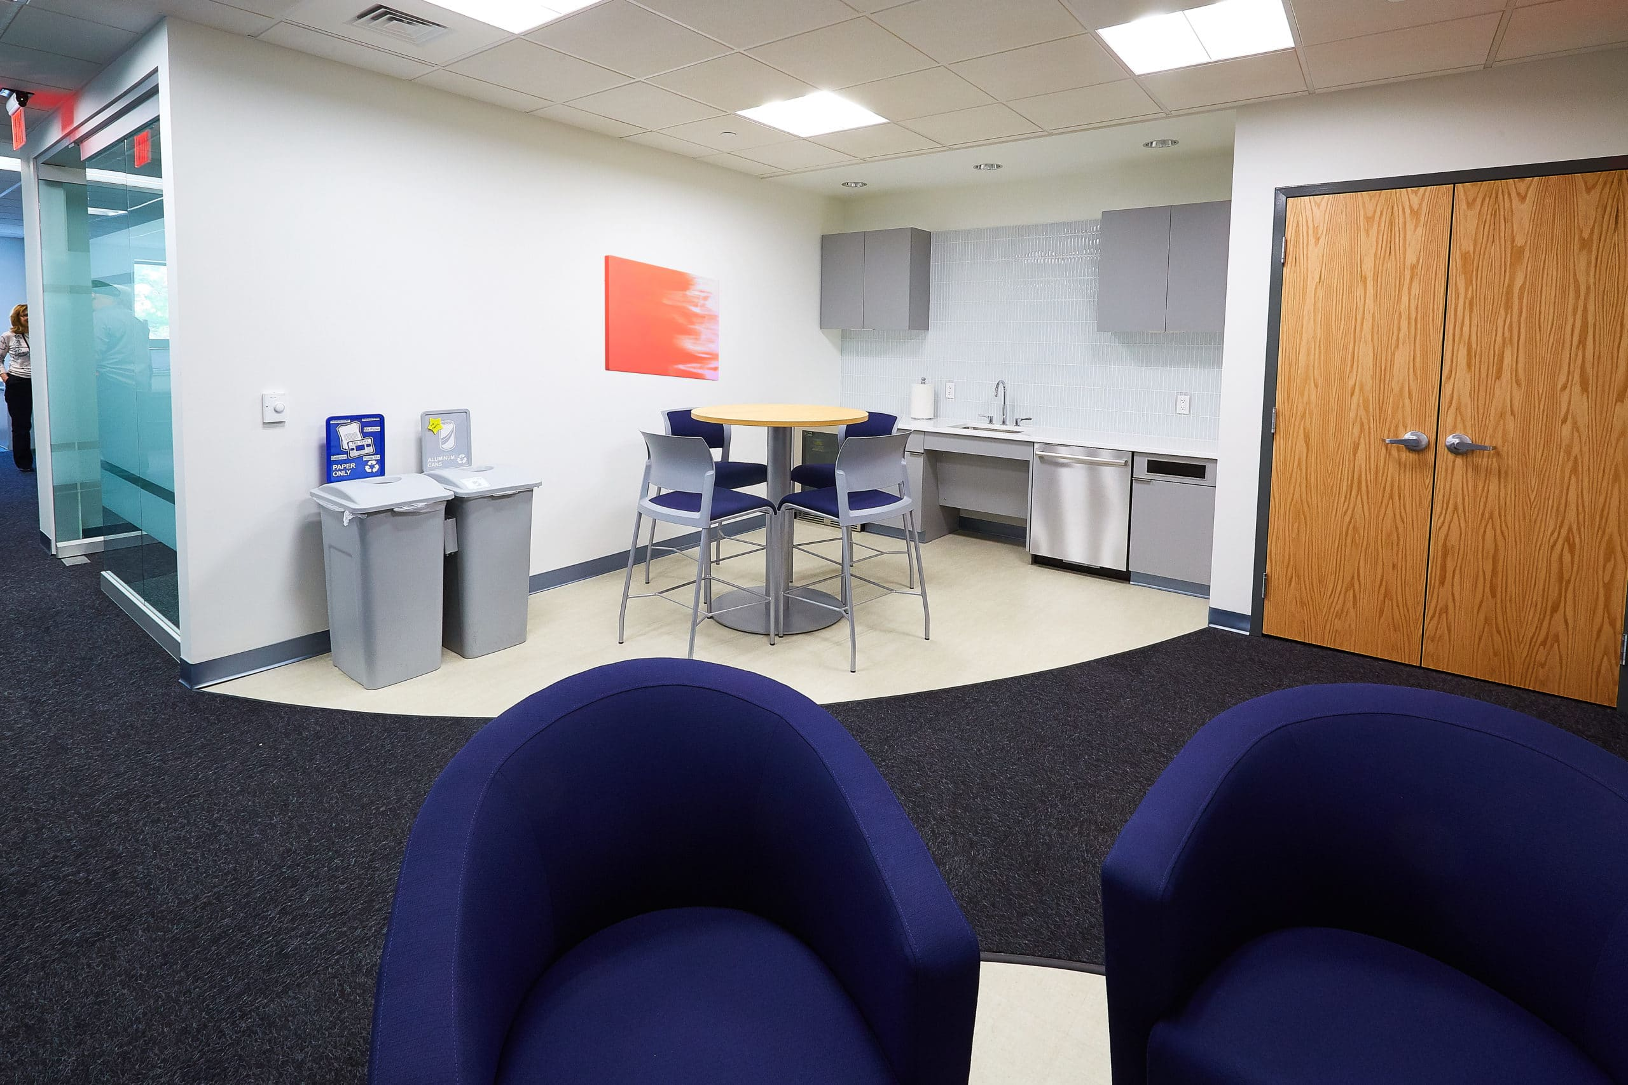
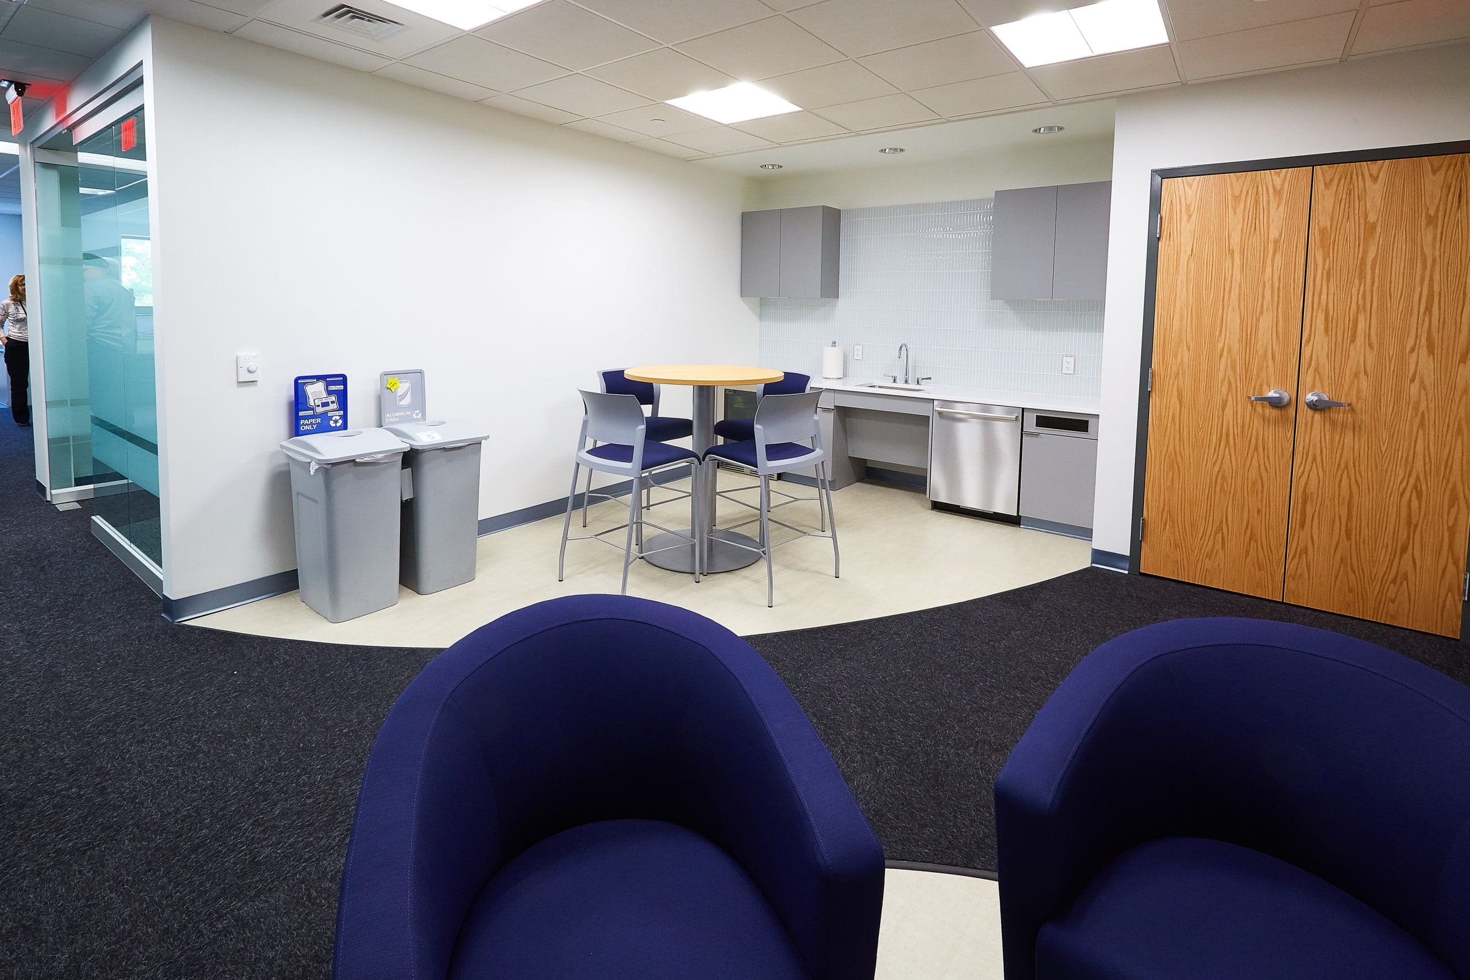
- wall art [603,254,720,381]
